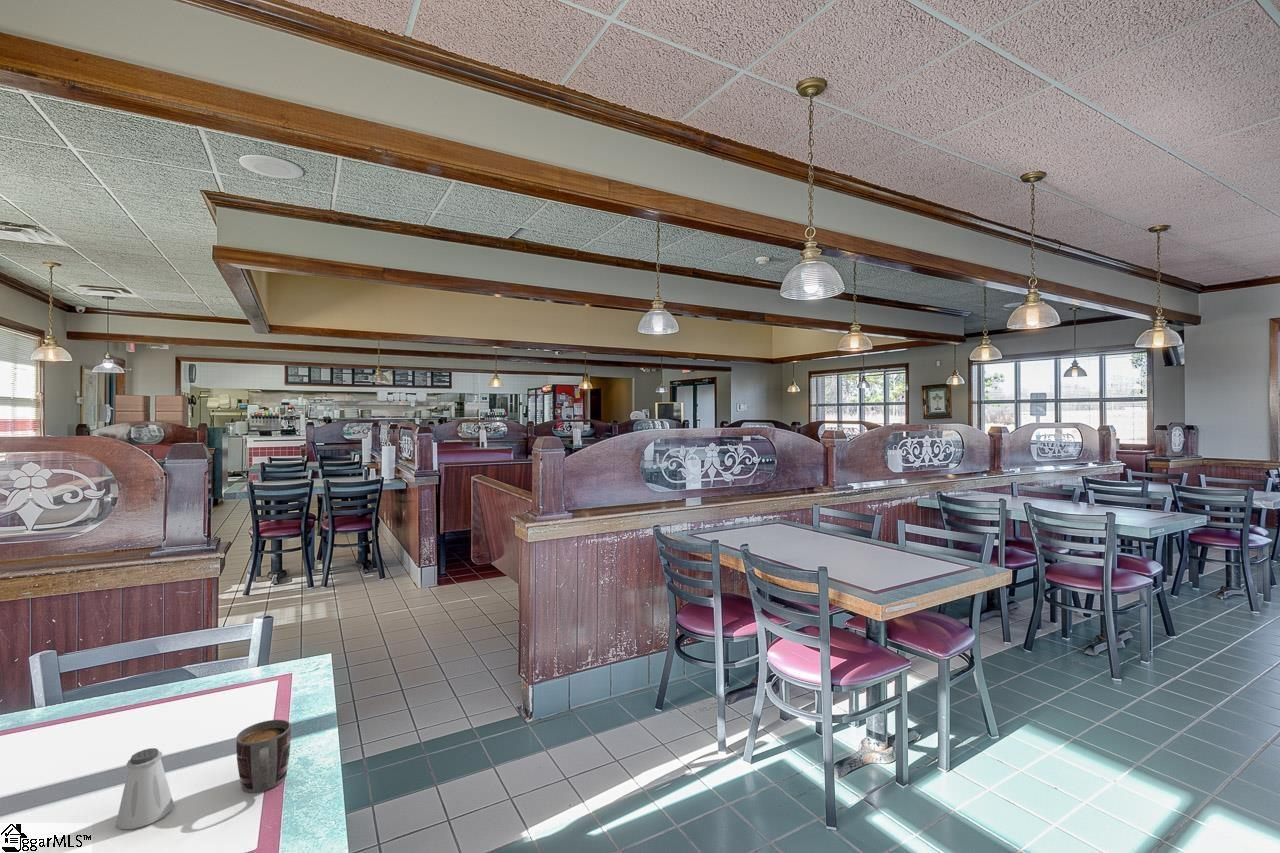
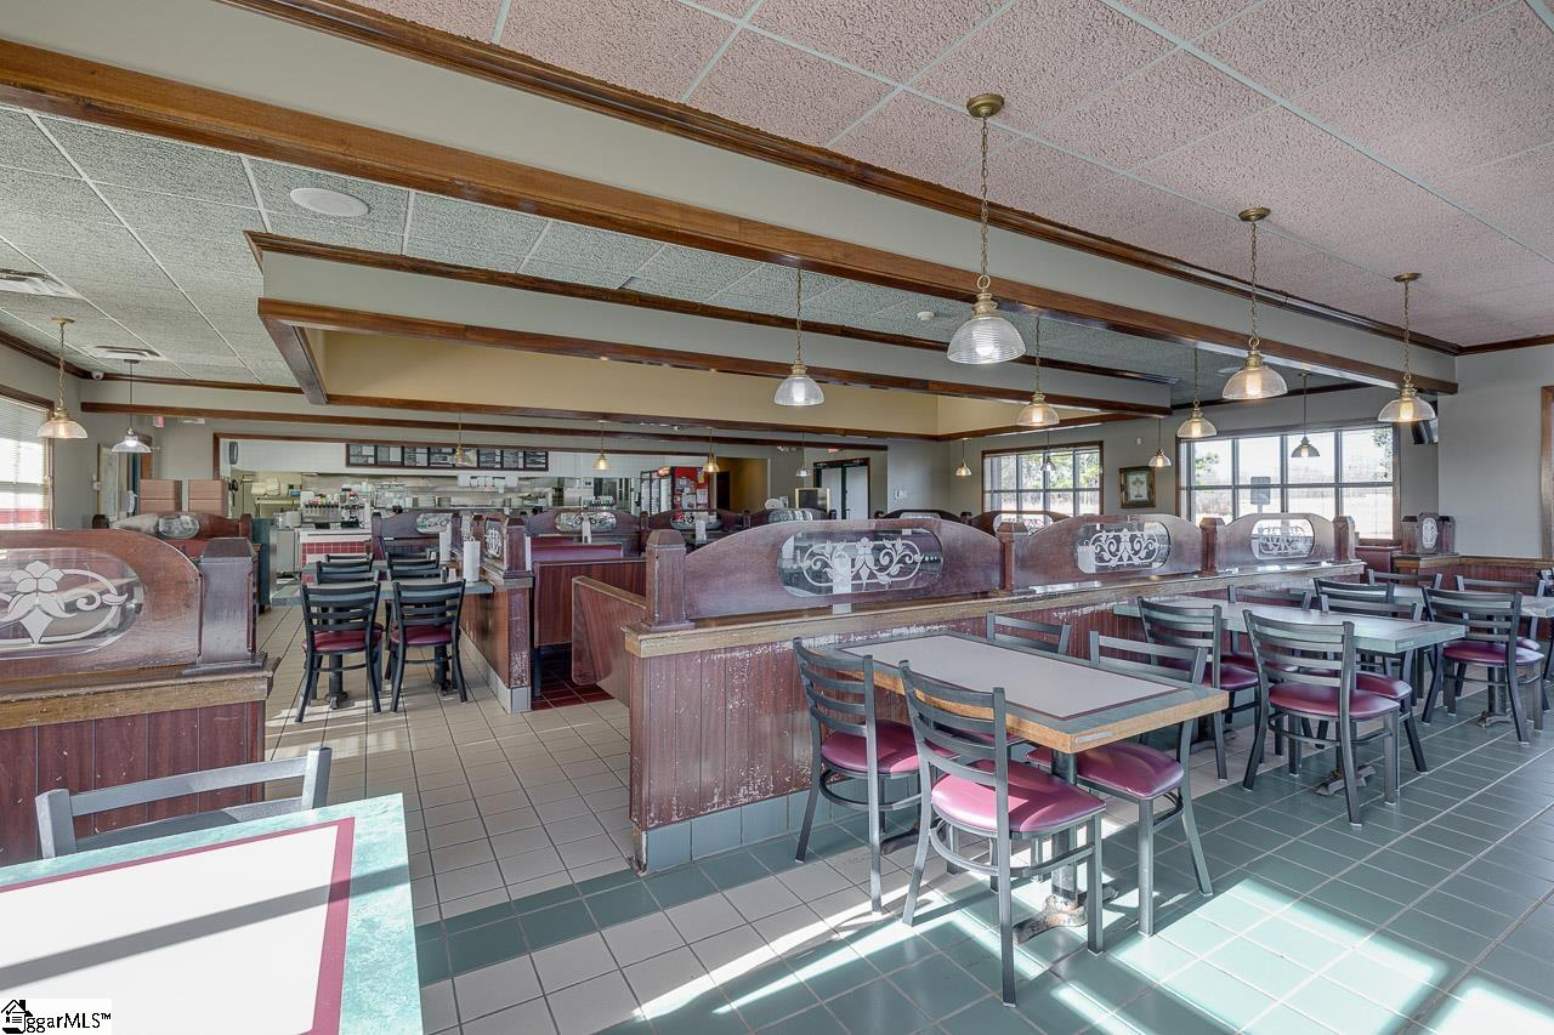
- saltshaker [115,747,175,830]
- mug [235,719,292,793]
